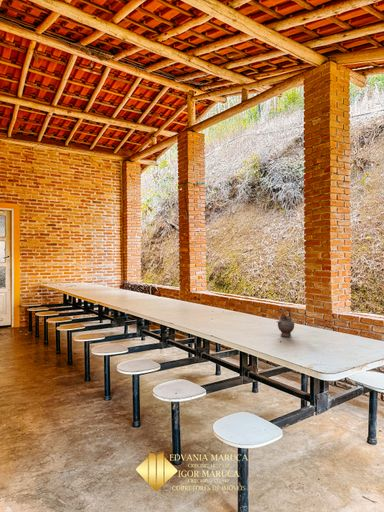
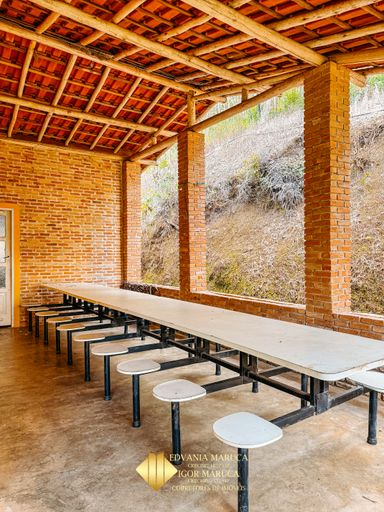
- teapot [275,307,295,338]
